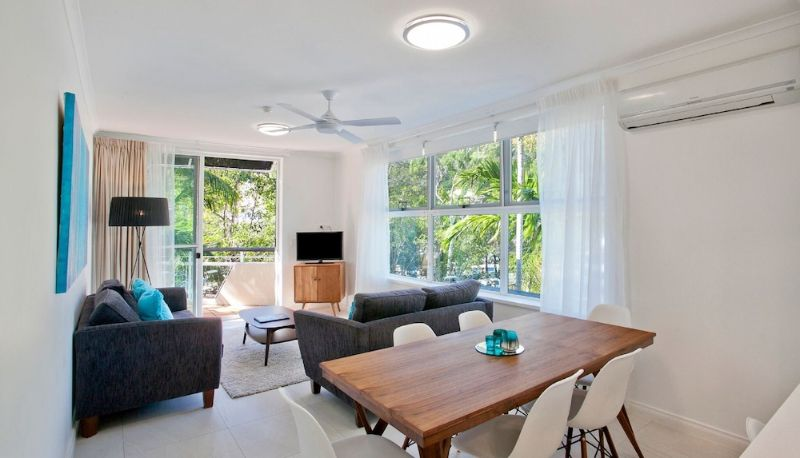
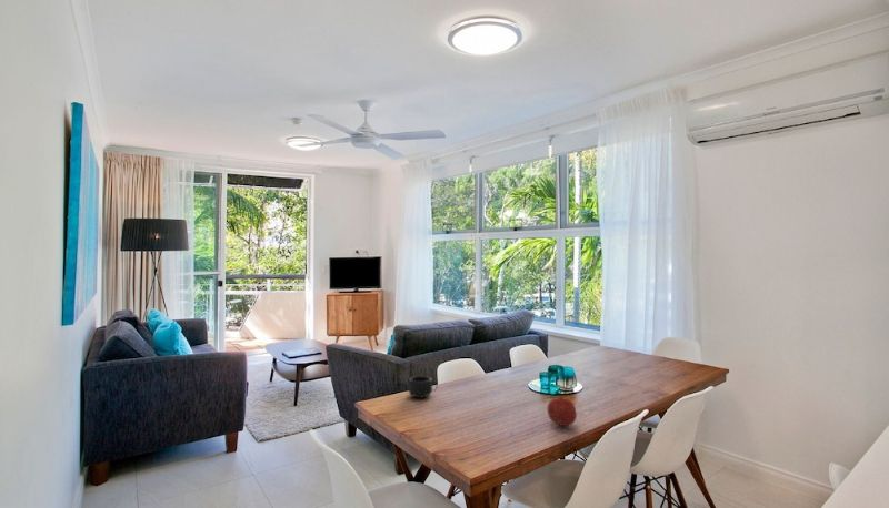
+ fruit [547,395,578,427]
+ mug [407,375,439,399]
